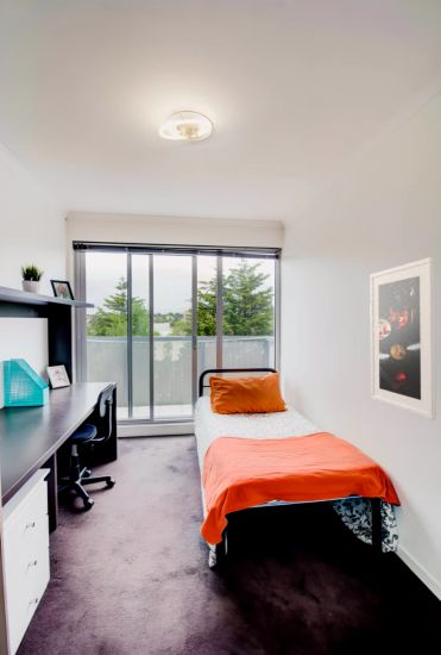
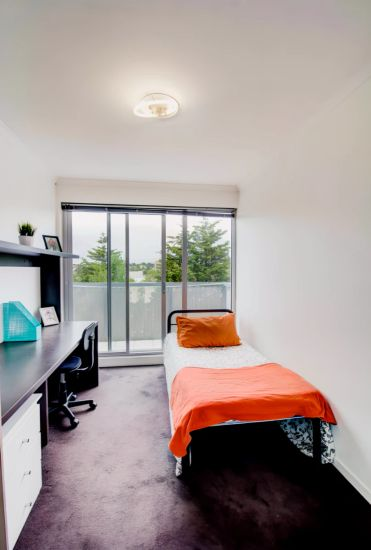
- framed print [368,256,437,420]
